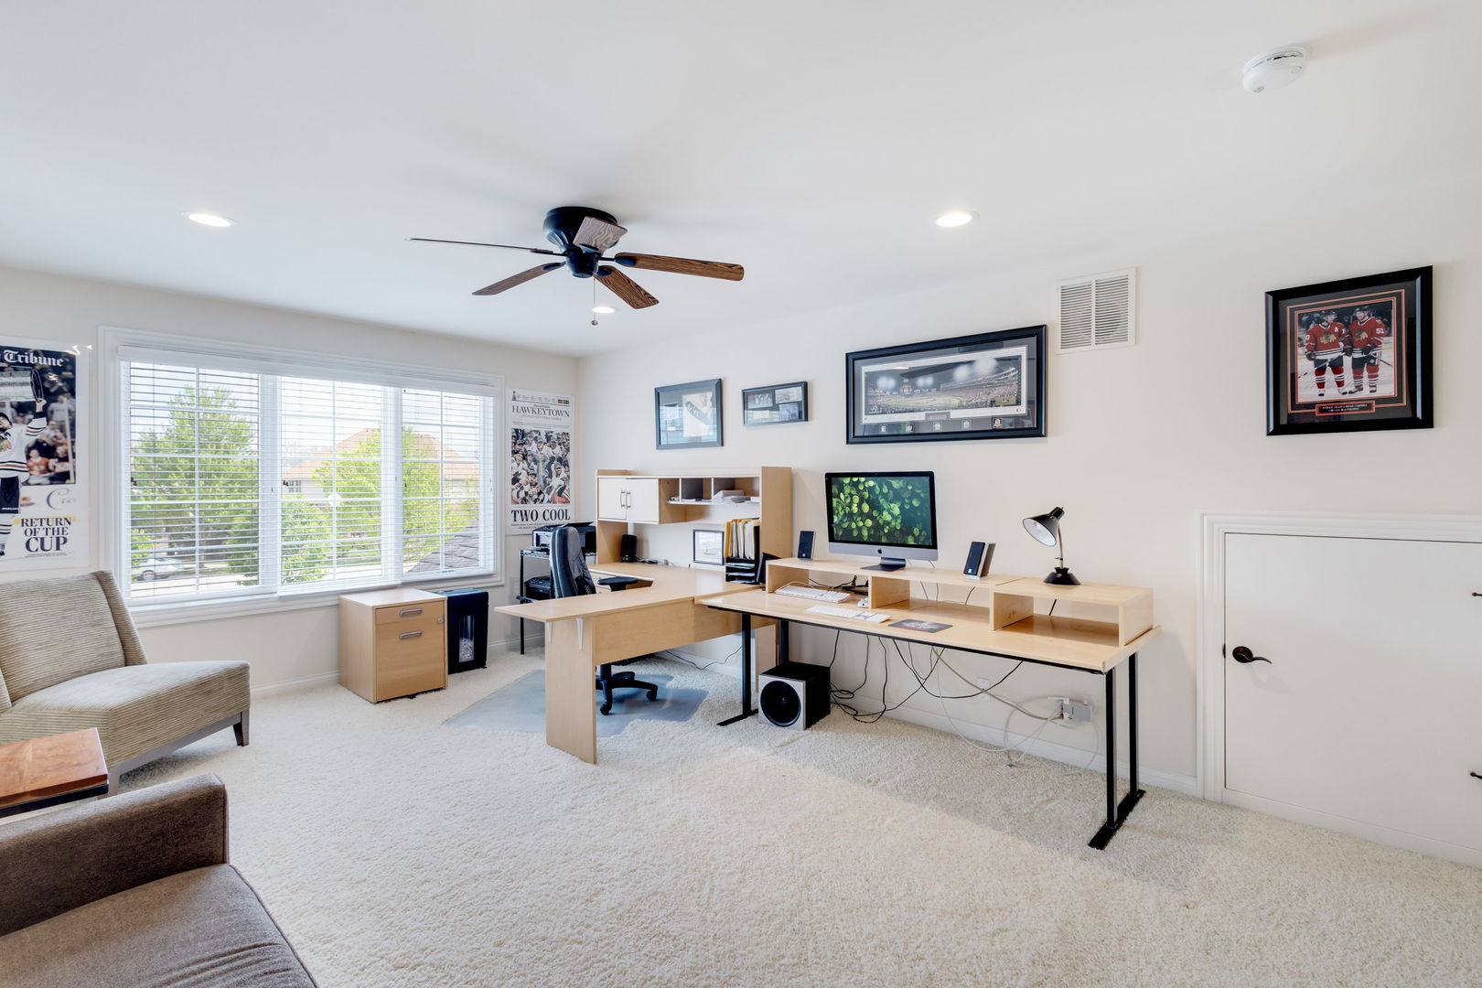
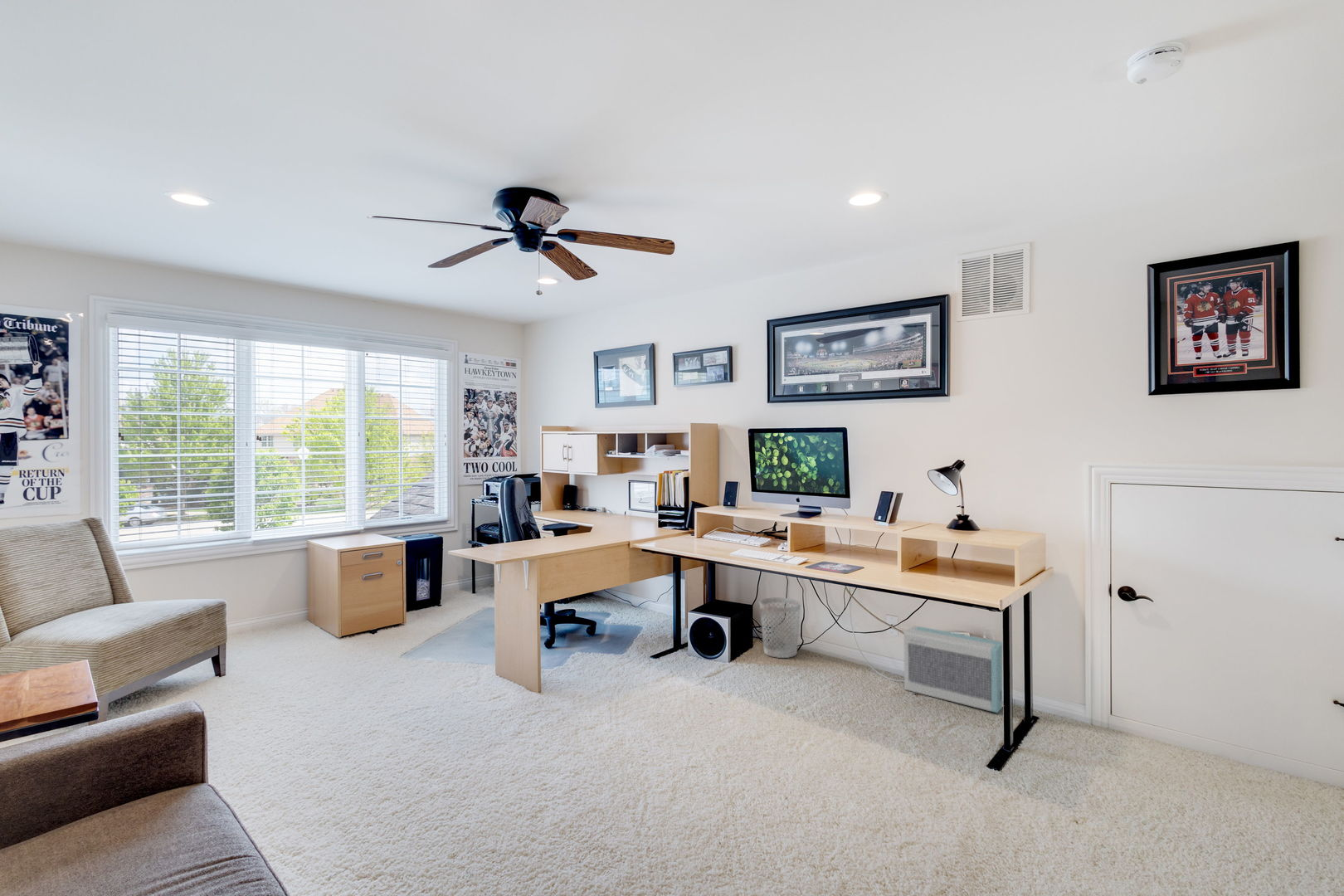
+ wastebasket [759,597,801,659]
+ air purifier [903,625,1004,713]
